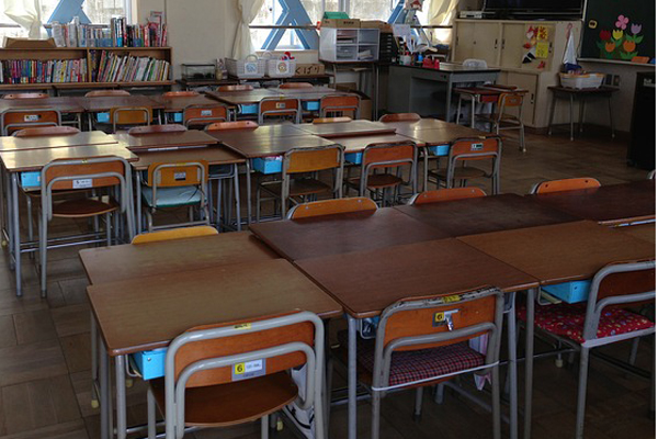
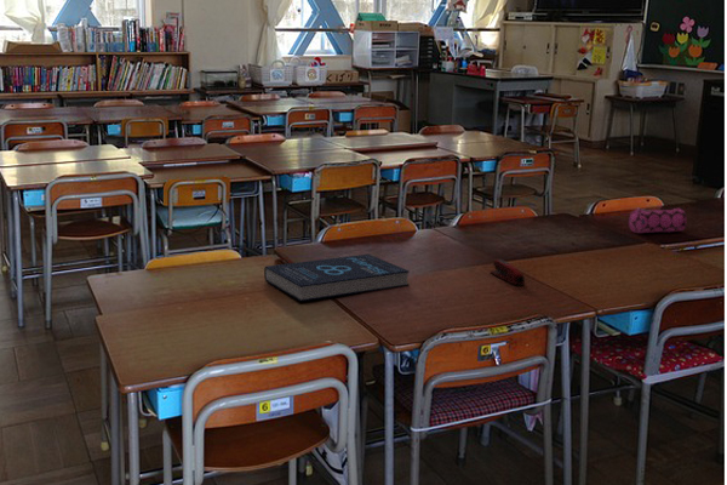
+ pencil case [628,206,688,234]
+ book [263,253,411,302]
+ stapler [488,258,526,286]
